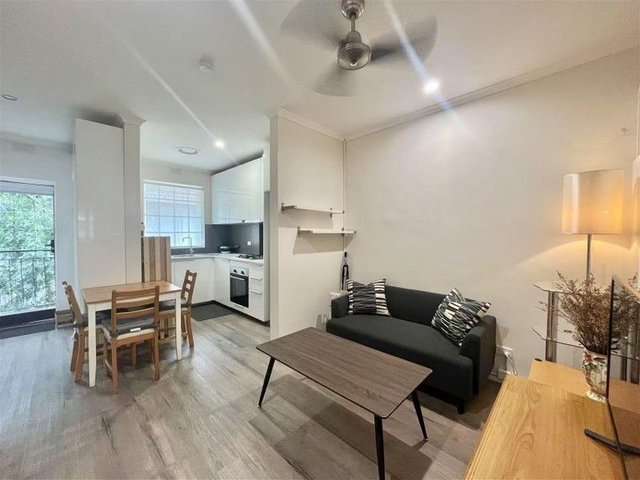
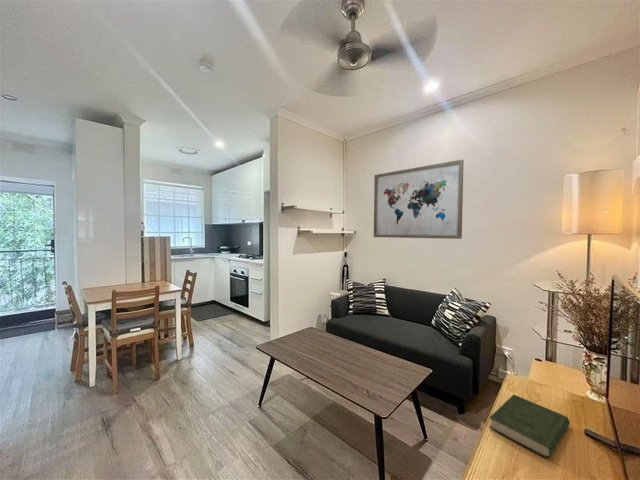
+ wall art [373,159,465,240]
+ book [489,394,571,459]
